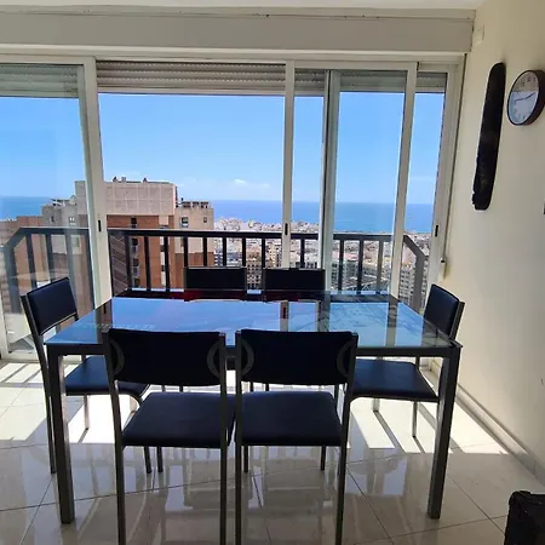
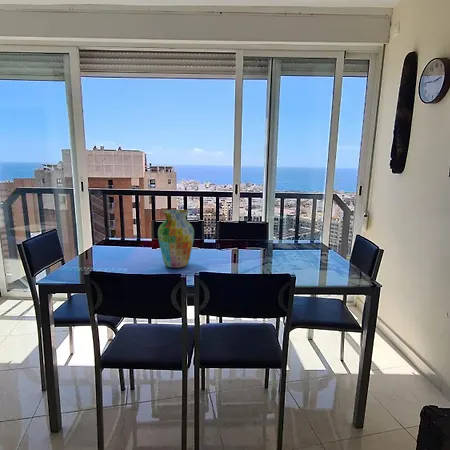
+ vase [157,208,195,269]
